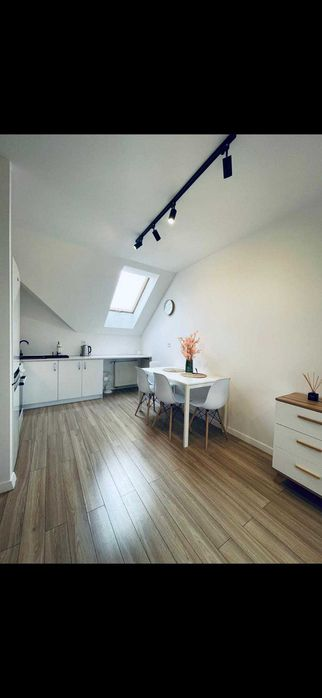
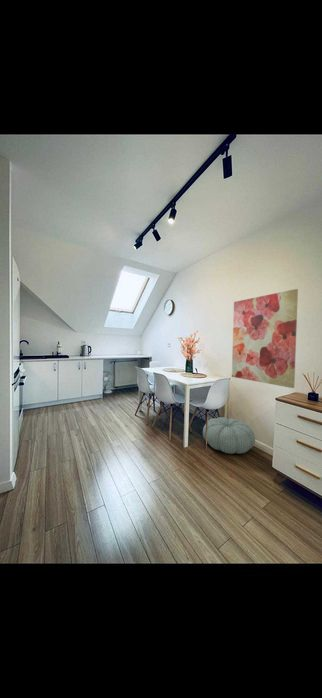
+ wall art [231,288,299,389]
+ pouf [202,416,256,455]
